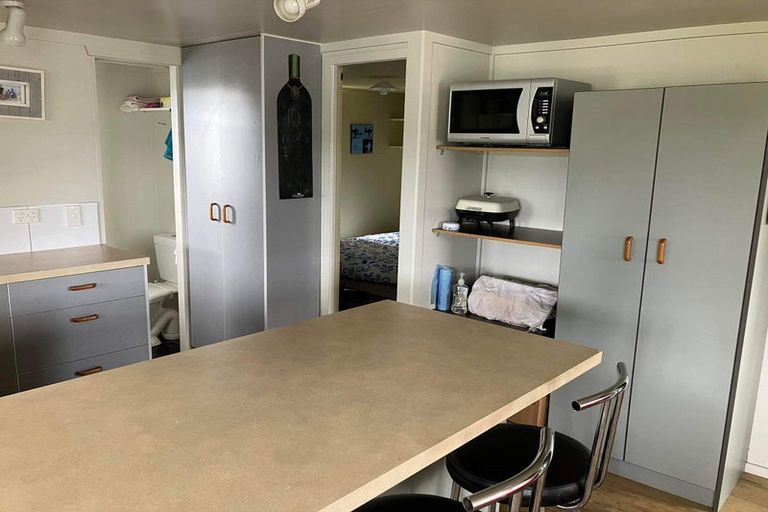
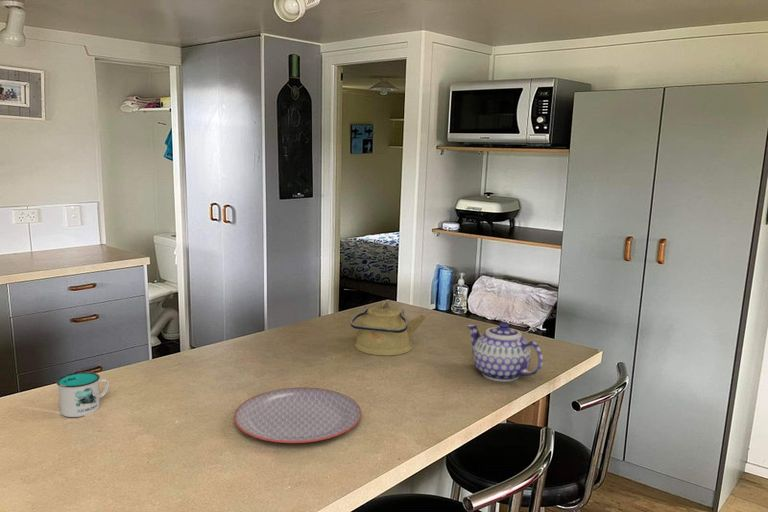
+ plate [233,386,362,444]
+ mug [55,371,110,418]
+ teapot [466,321,544,383]
+ kettle [350,301,427,357]
